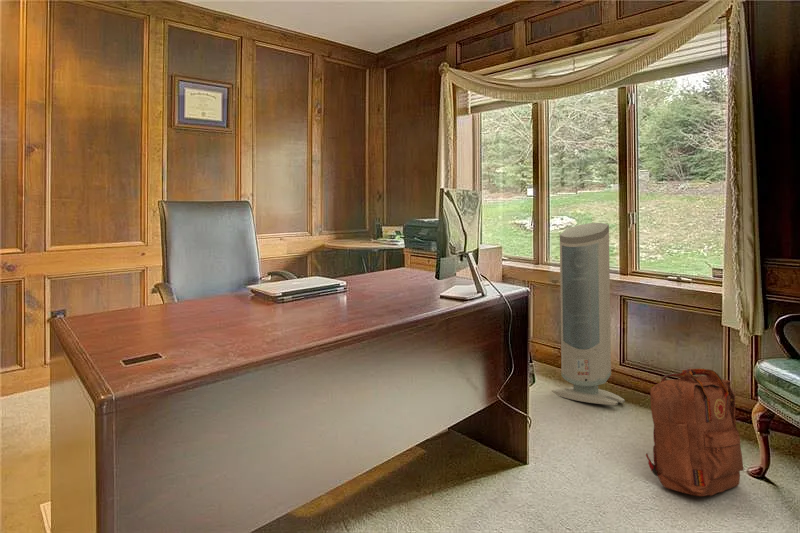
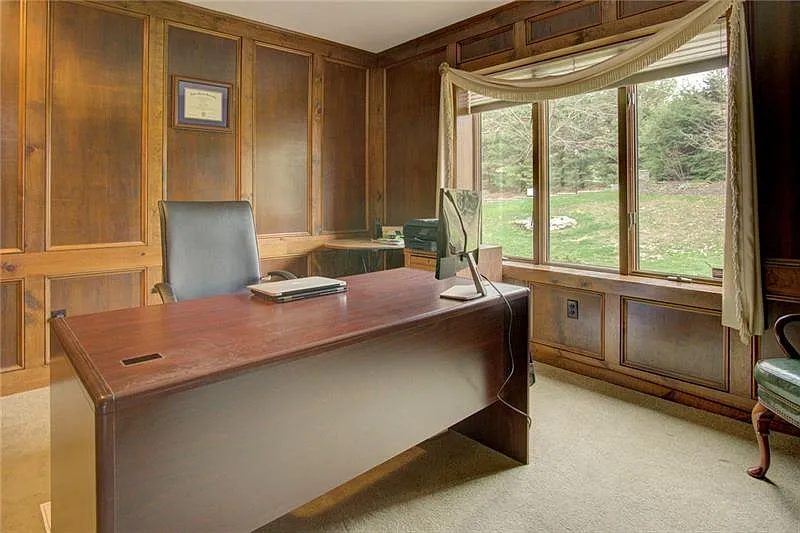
- air purifier [551,222,626,406]
- backpack [645,367,745,497]
